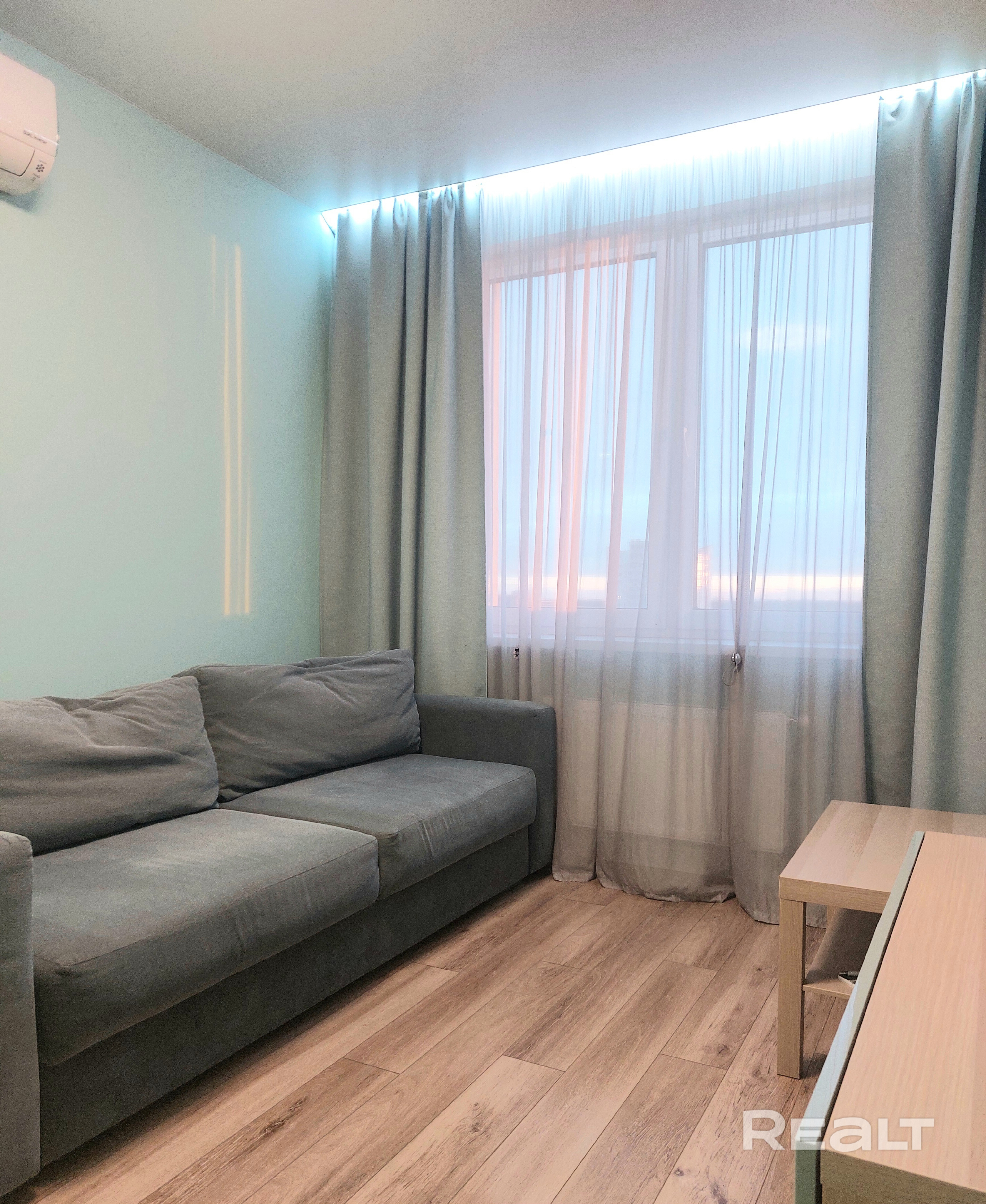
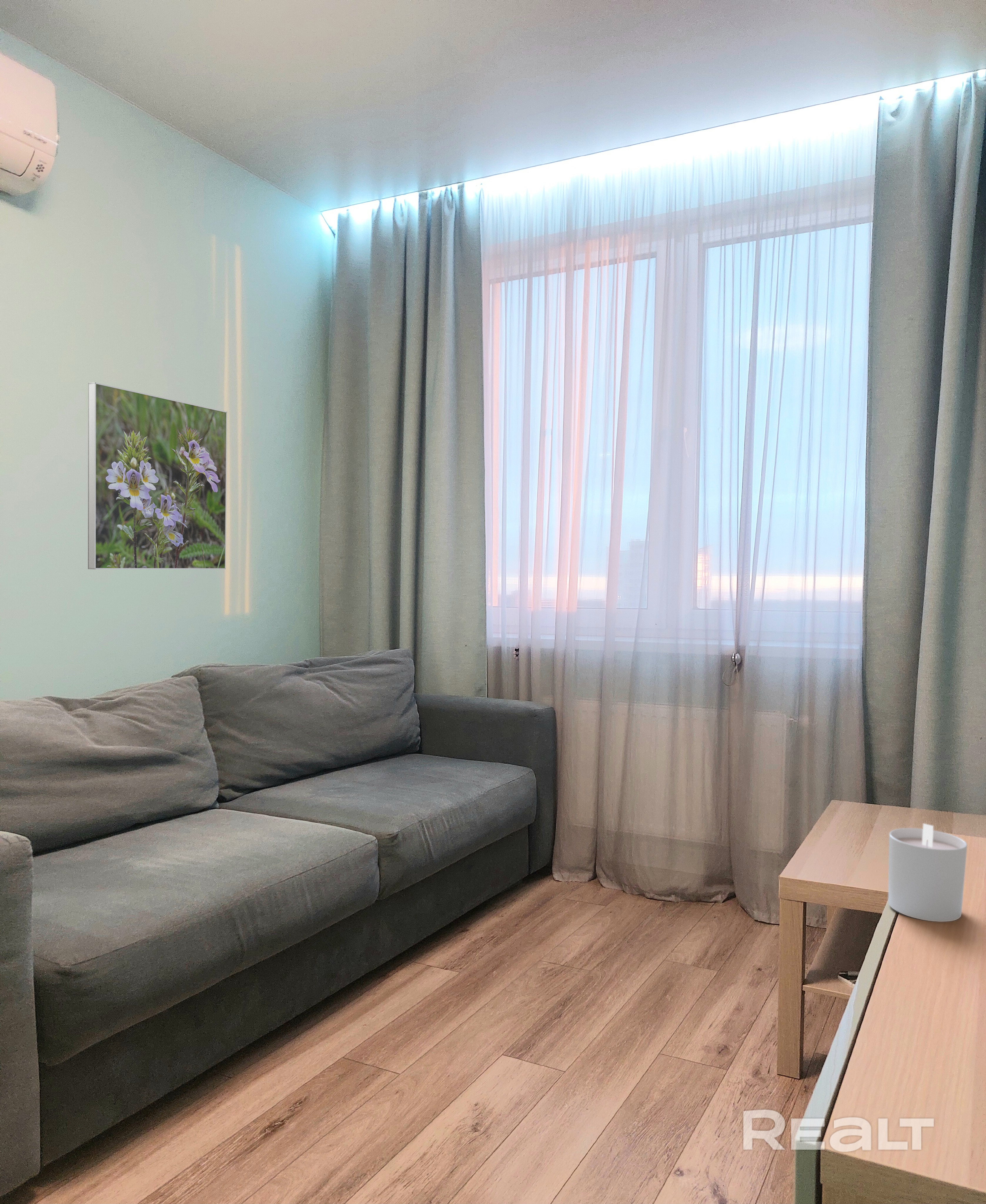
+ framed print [88,382,228,570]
+ candle [888,823,967,922]
